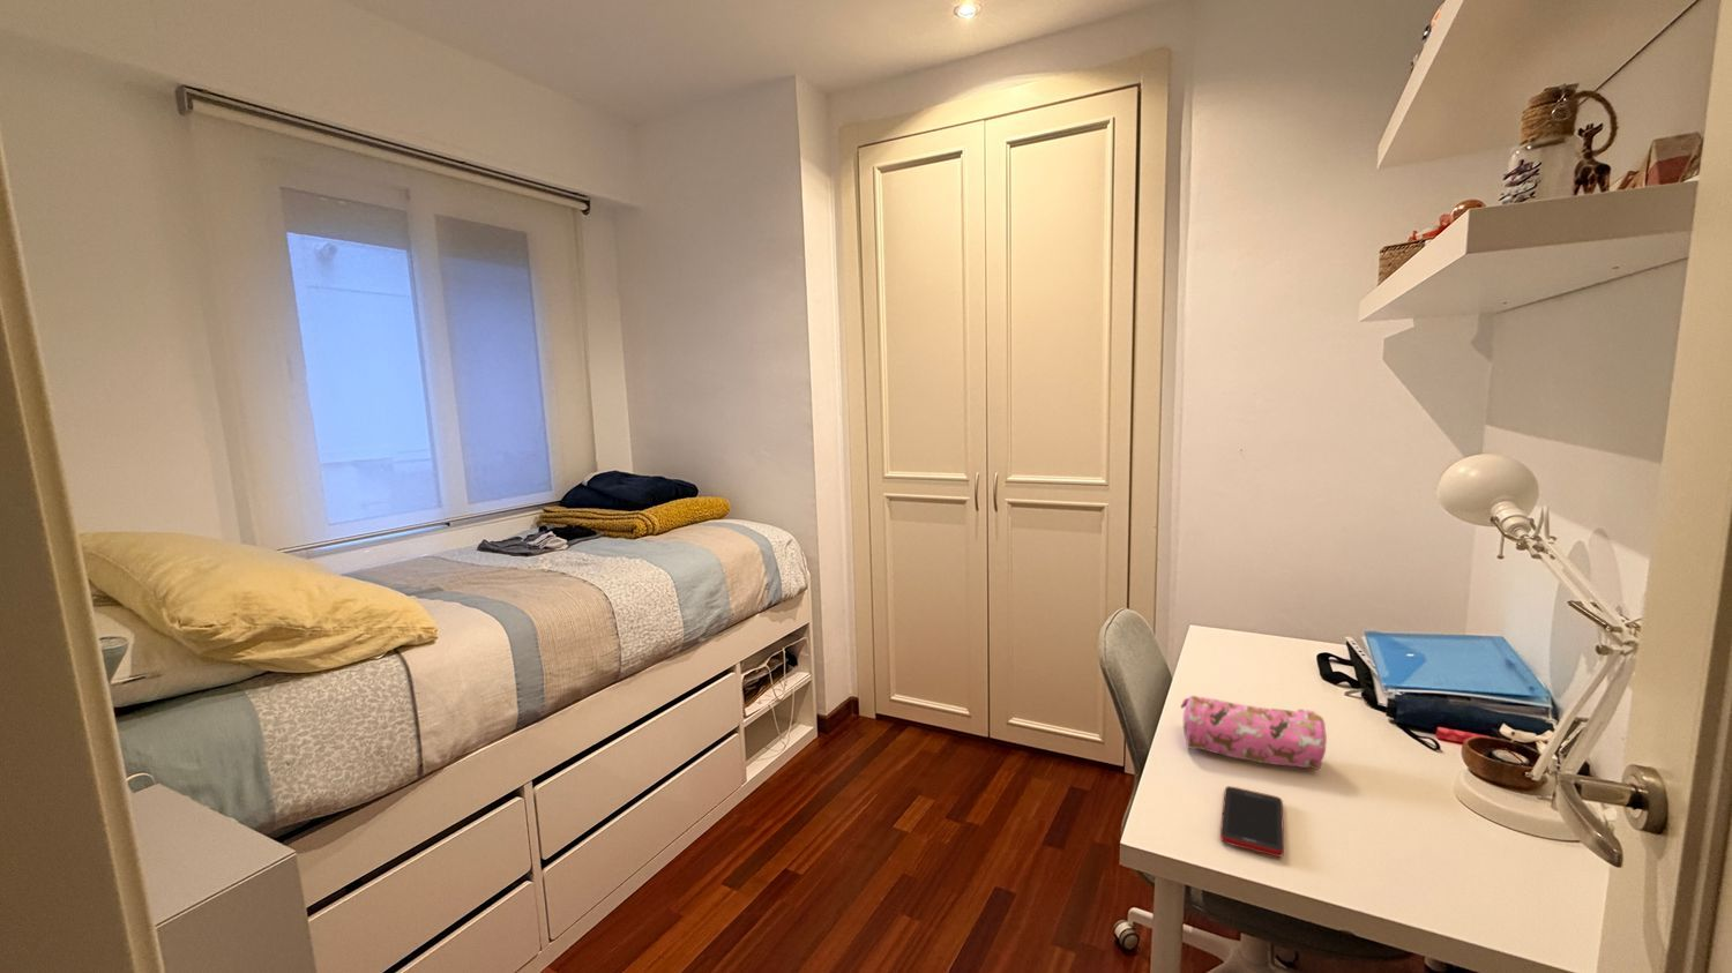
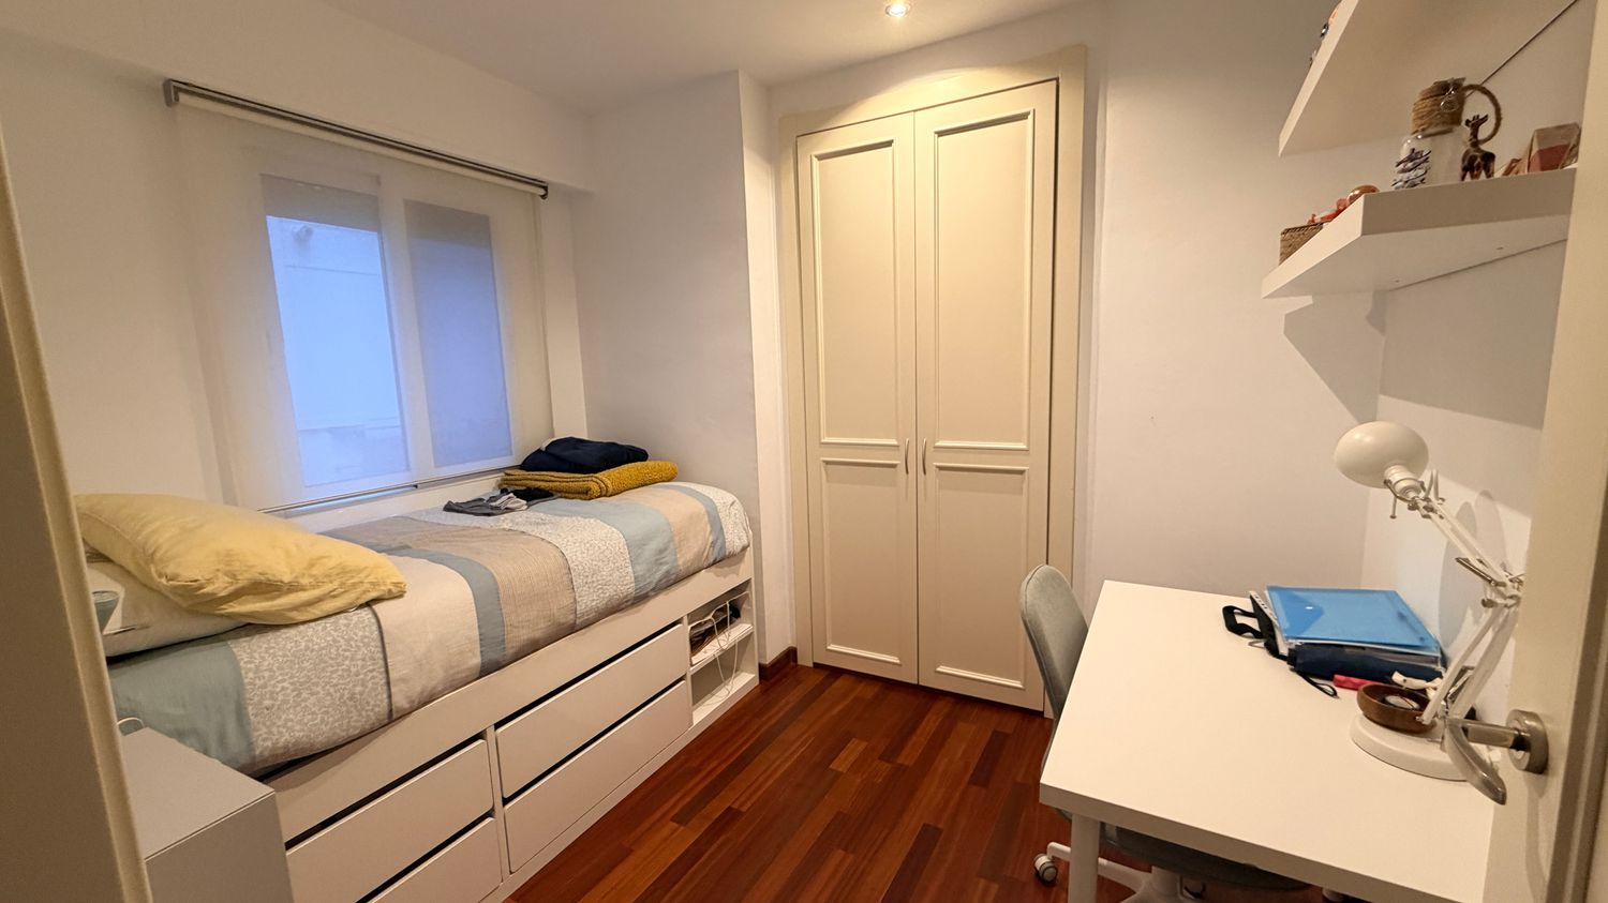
- pencil case [1179,695,1328,770]
- cell phone [1219,785,1285,858]
